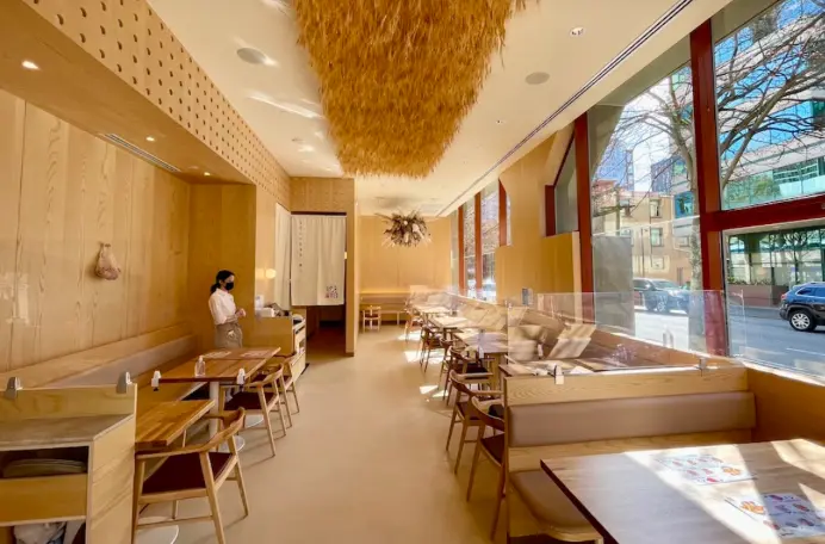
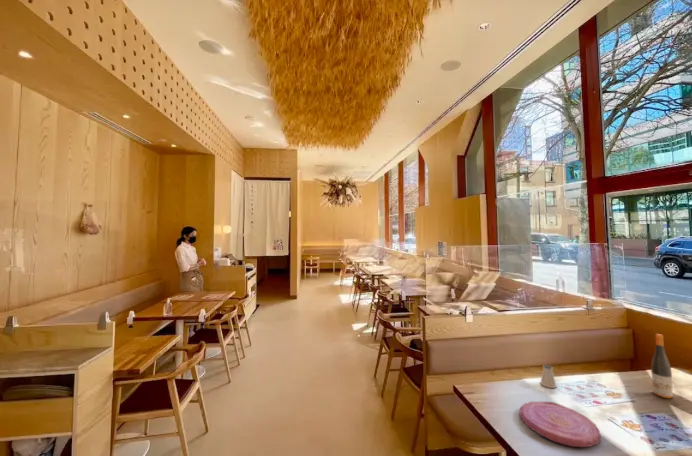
+ plate [518,401,602,448]
+ wine bottle [650,333,674,399]
+ saltshaker [539,364,558,389]
